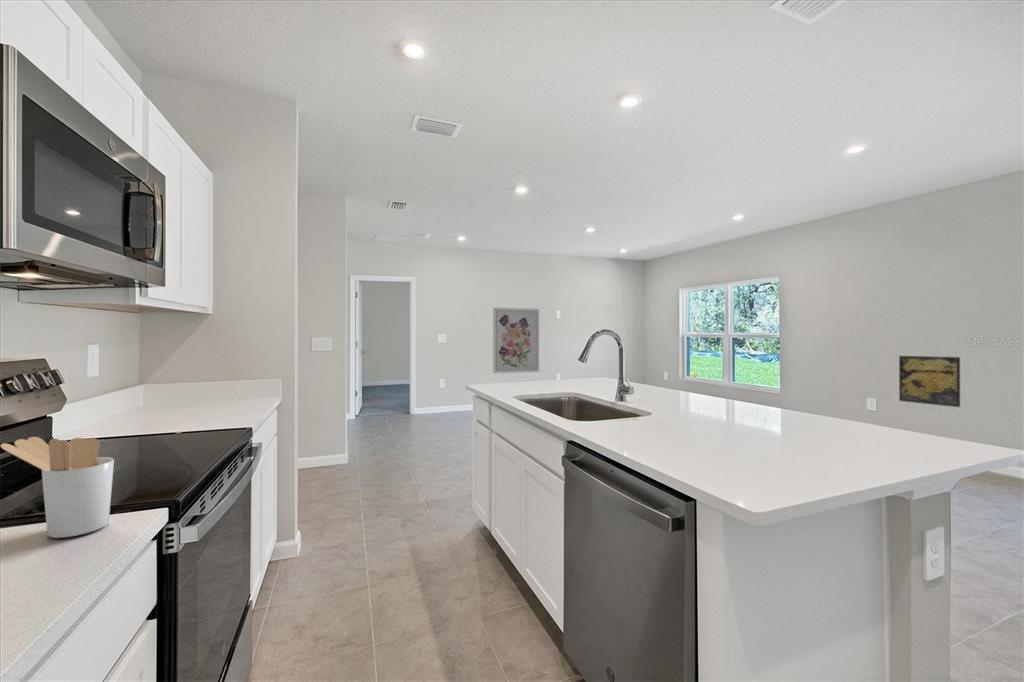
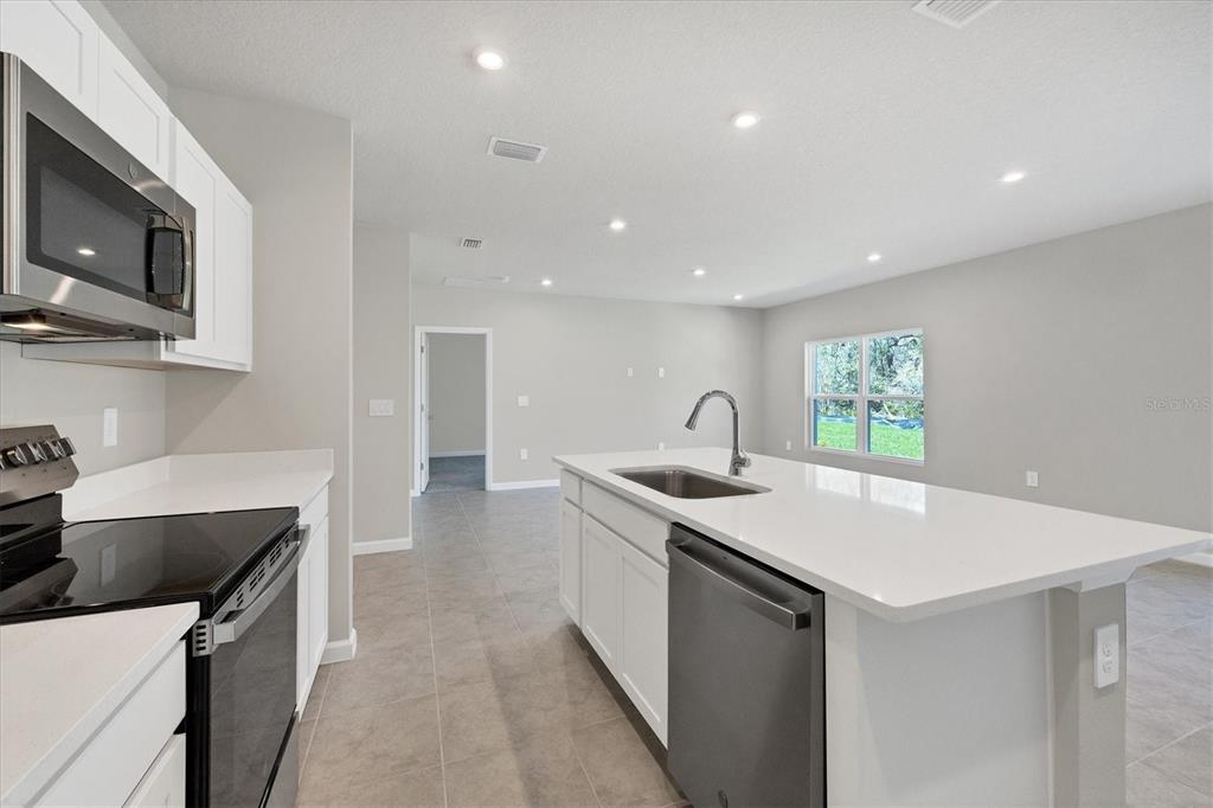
- wall art [492,307,540,374]
- utensil holder [0,436,115,539]
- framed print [898,355,961,408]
